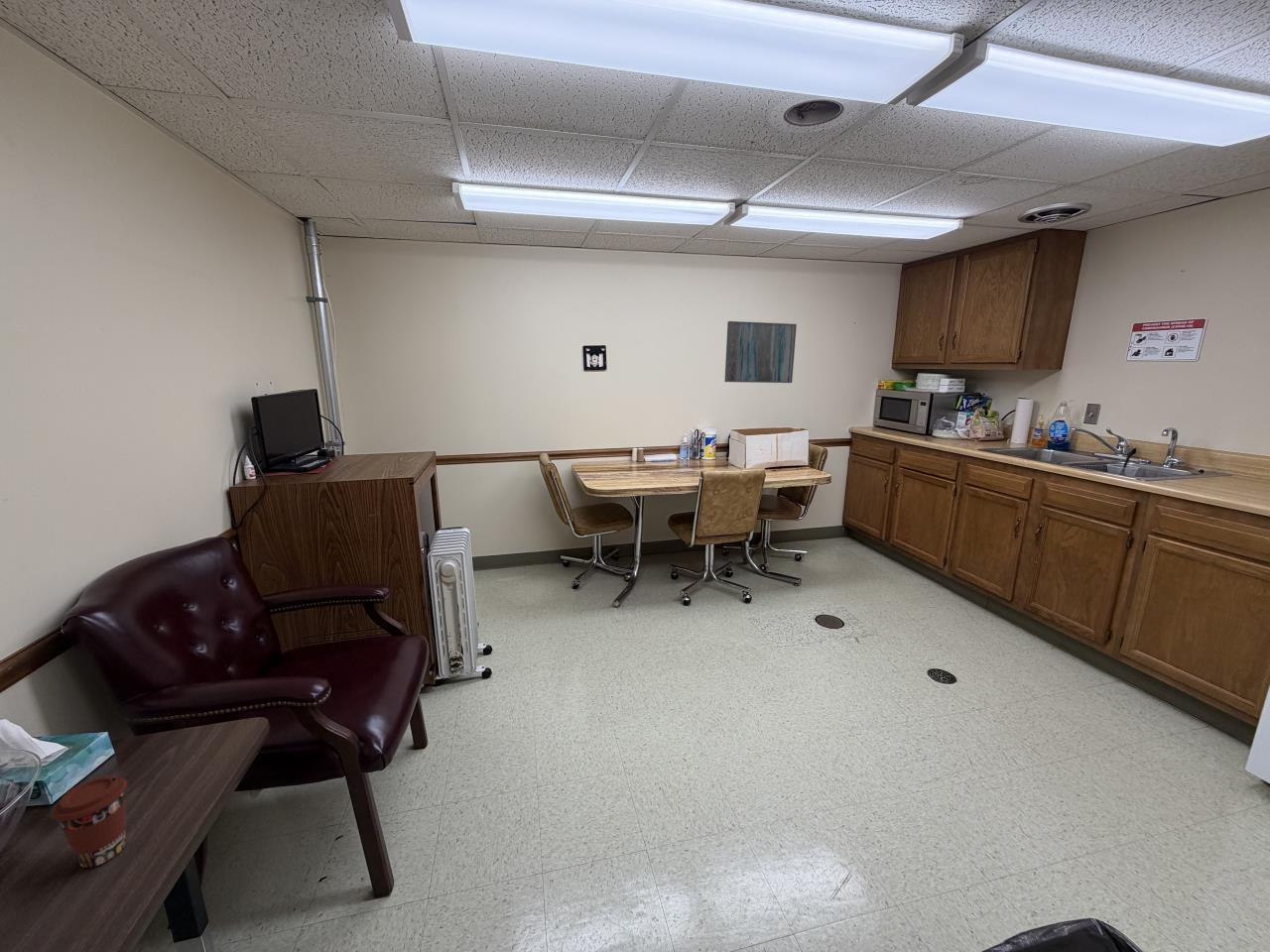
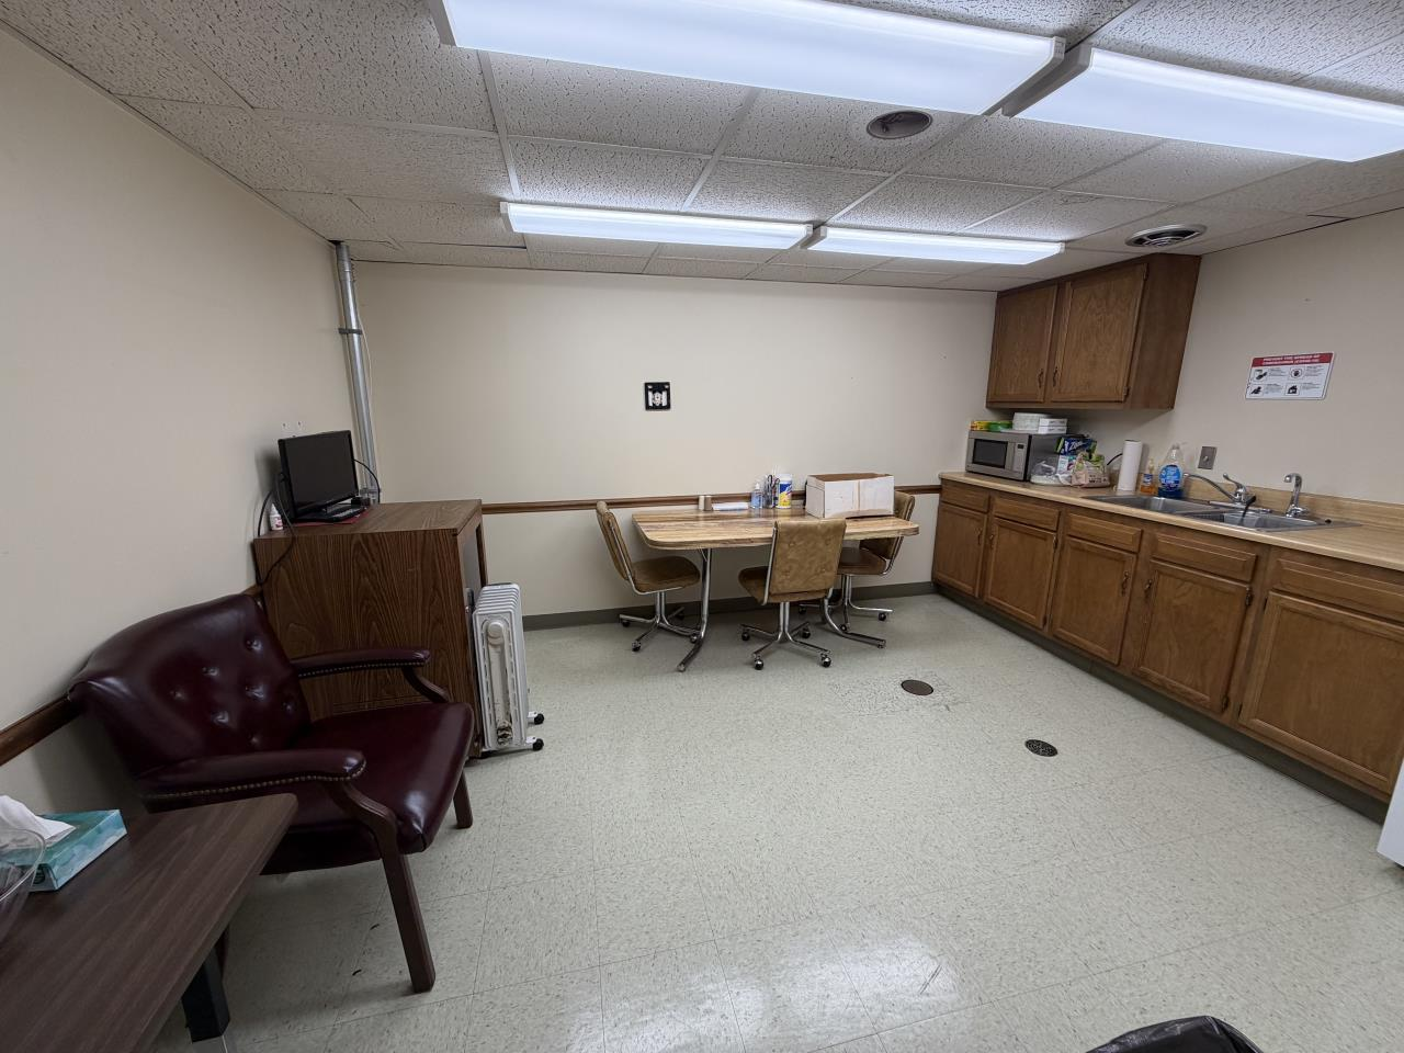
- coffee cup [51,774,128,869]
- wall art [723,320,798,384]
